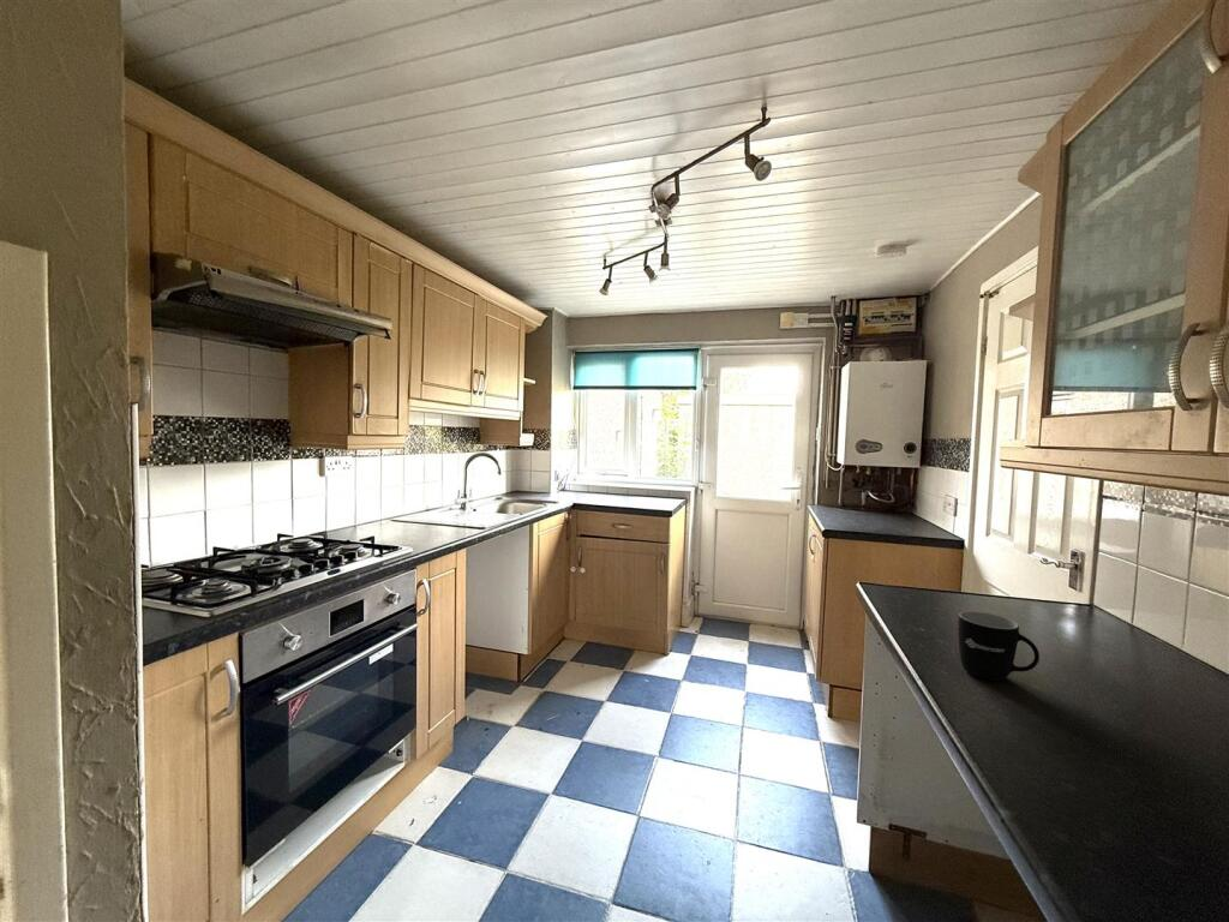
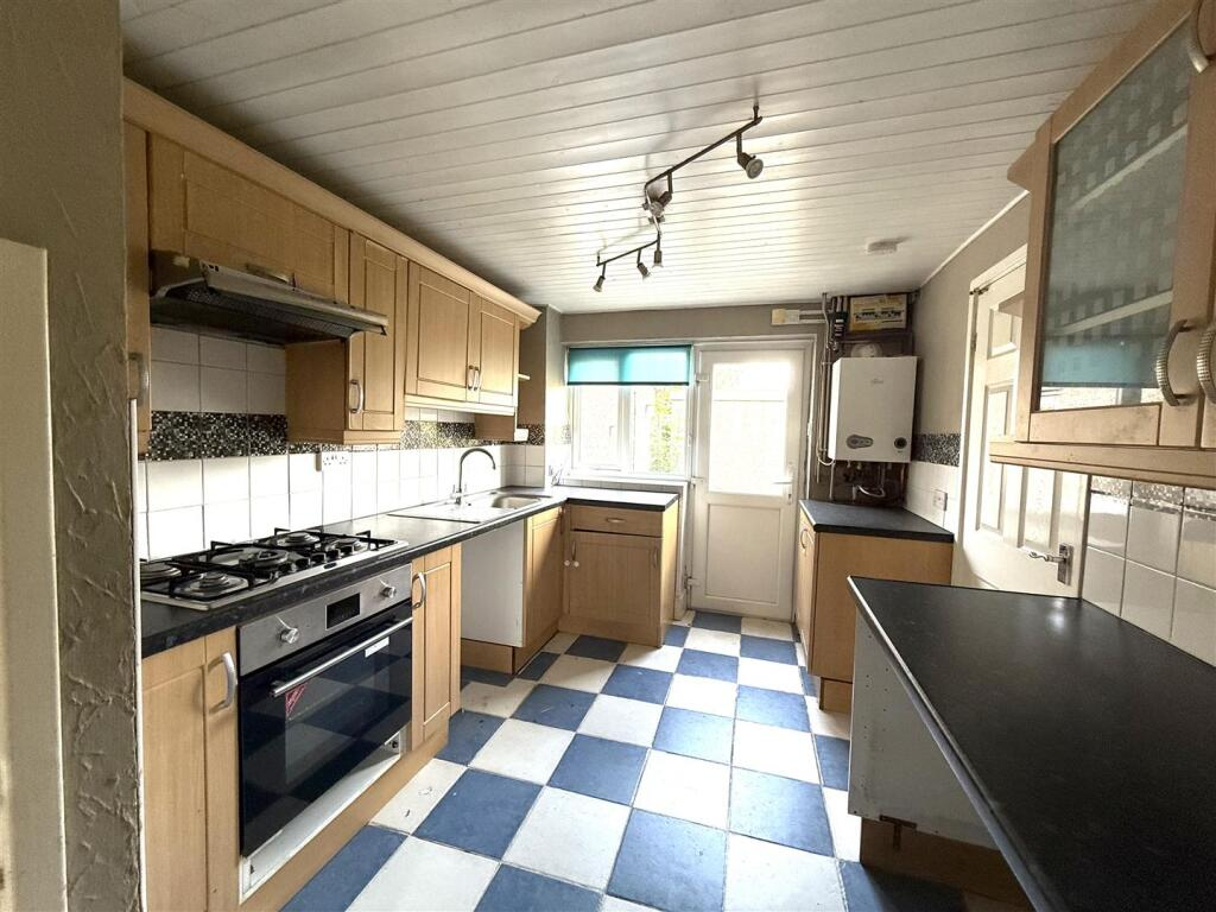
- mug [957,610,1041,682]
